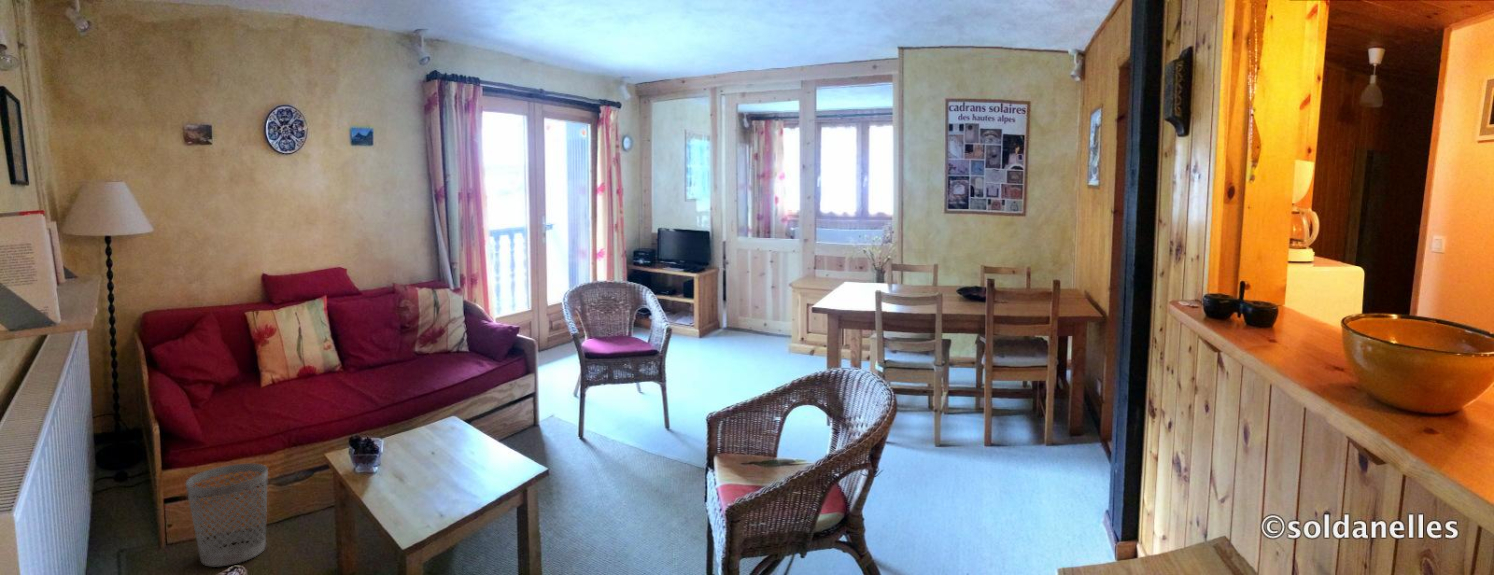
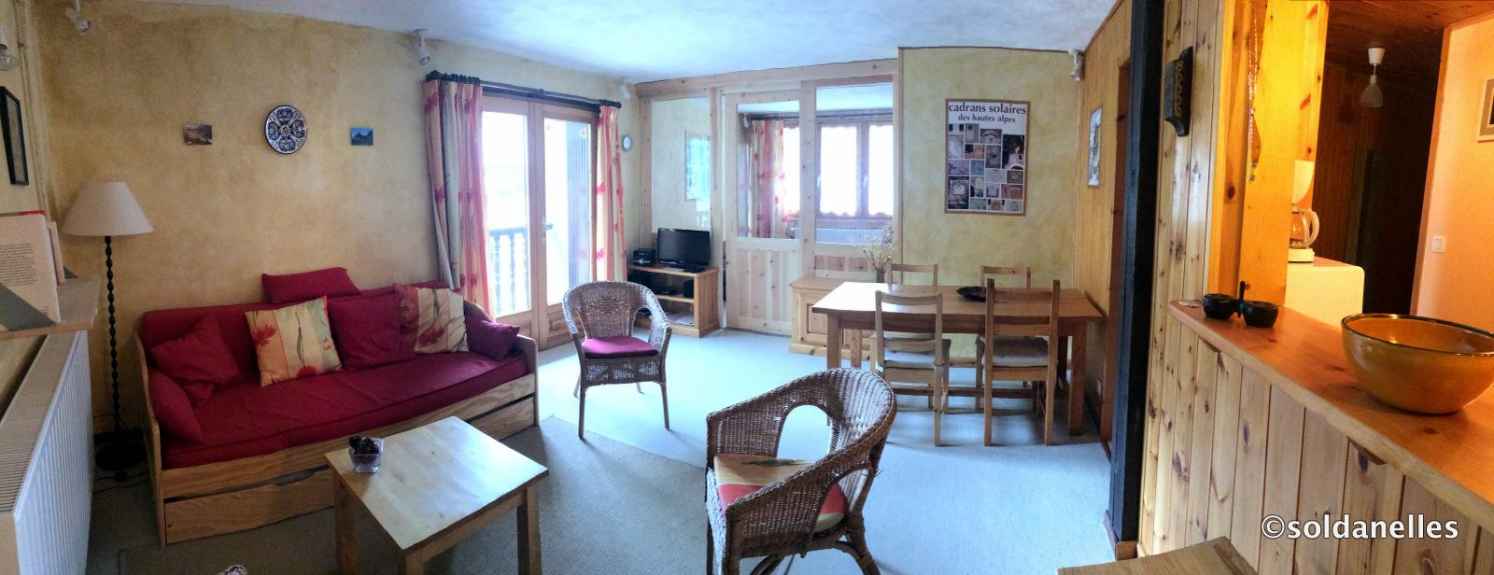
- wastebasket [185,463,269,567]
